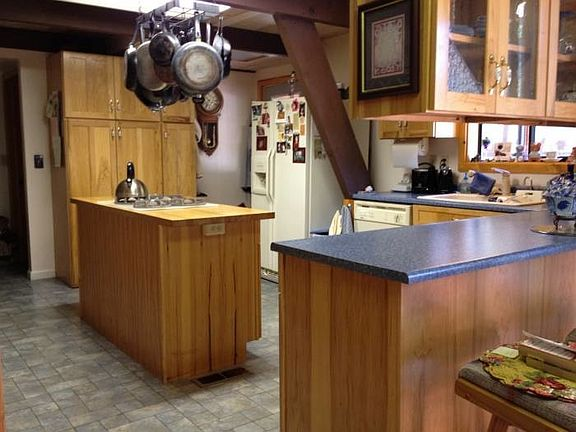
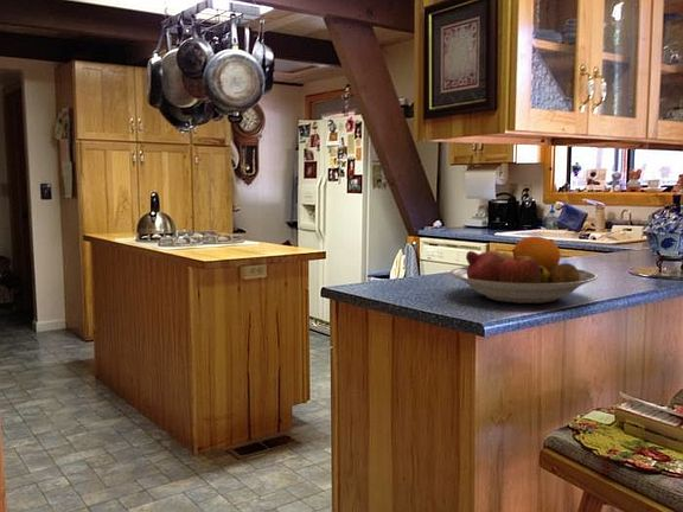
+ fruit bowl [449,235,599,305]
